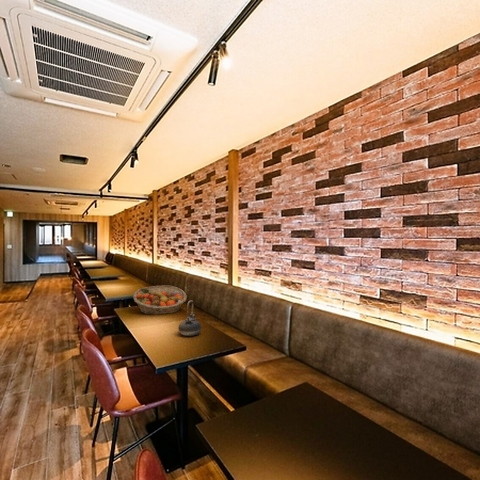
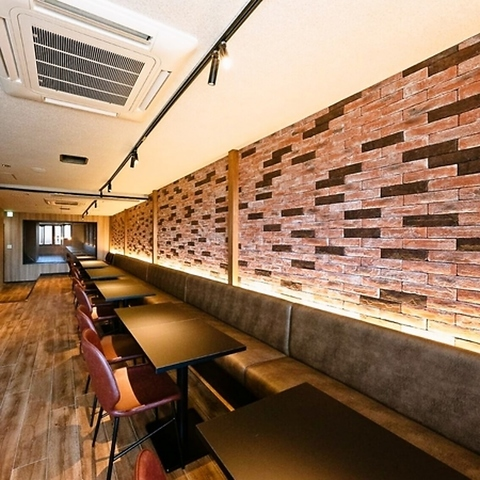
- teapot [177,299,203,337]
- fruit basket [132,285,188,316]
